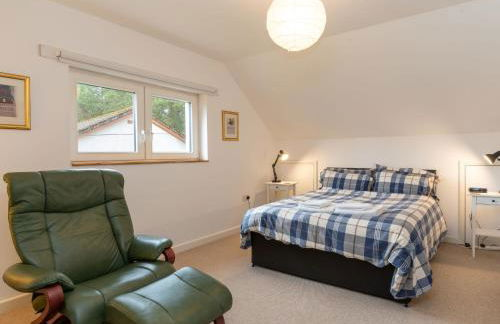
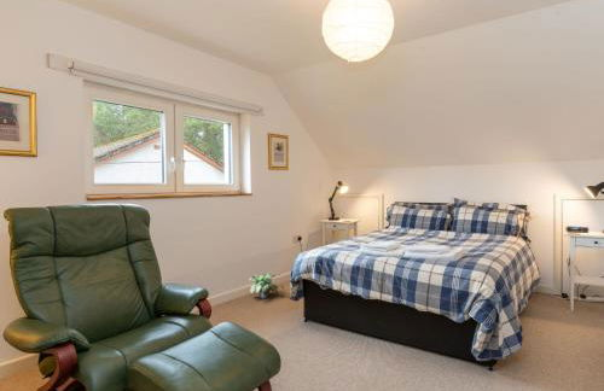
+ potted plant [248,272,285,299]
